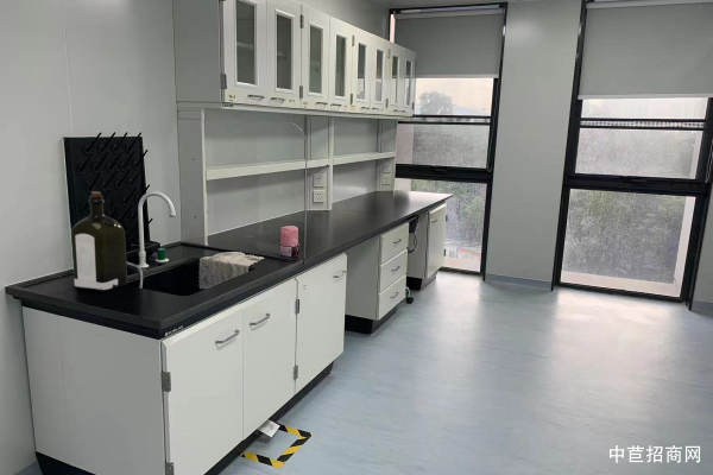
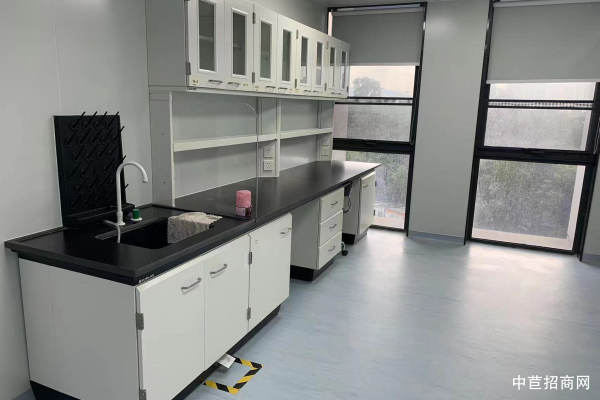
- liquor [70,191,128,292]
